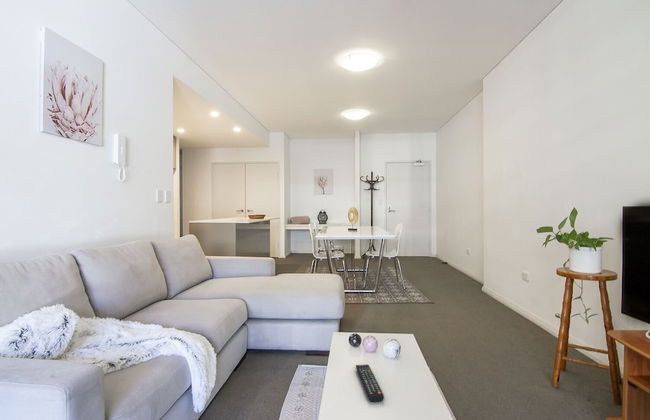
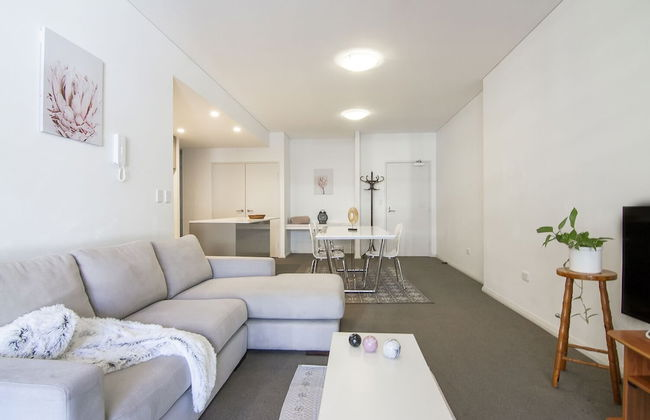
- remote control [355,363,385,403]
